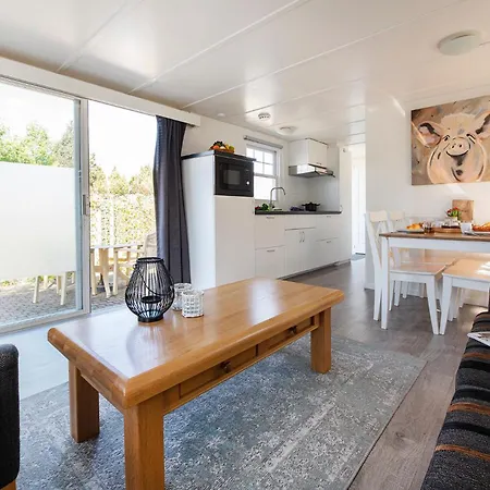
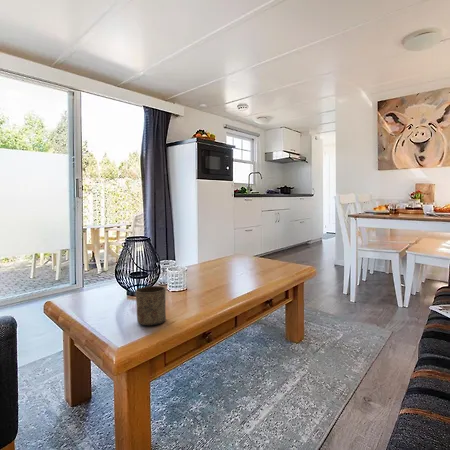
+ cup [135,285,167,326]
